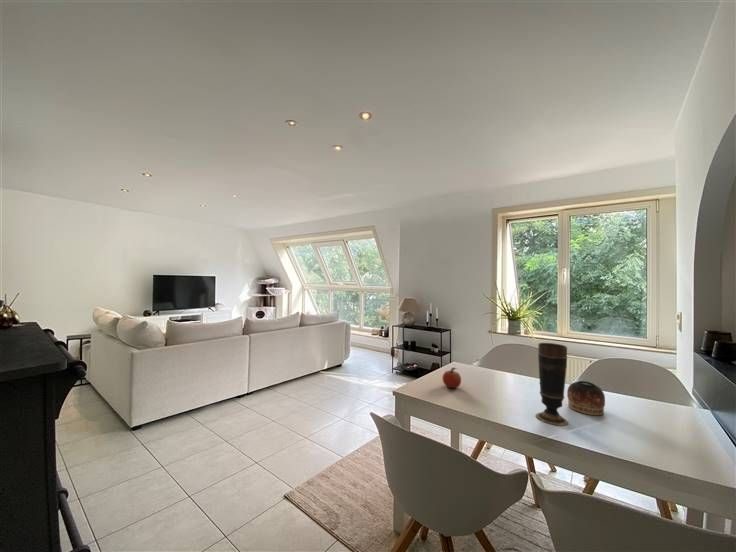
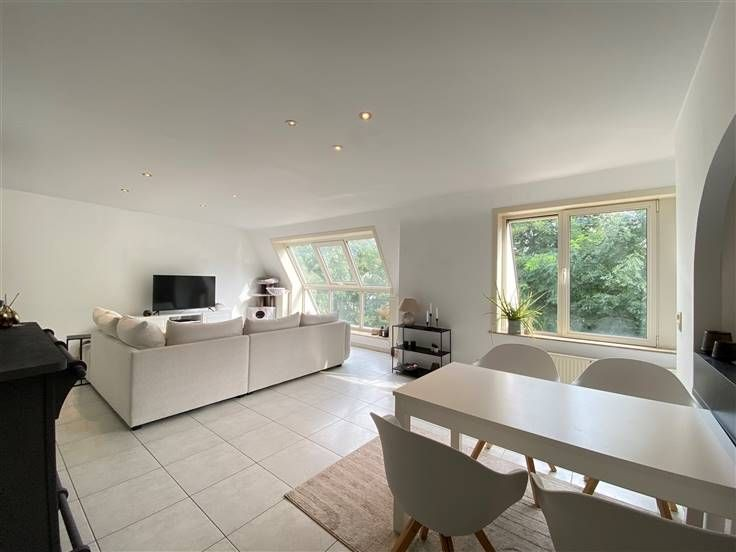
- bowl [566,380,606,416]
- fruit [441,367,462,389]
- vase [535,342,569,427]
